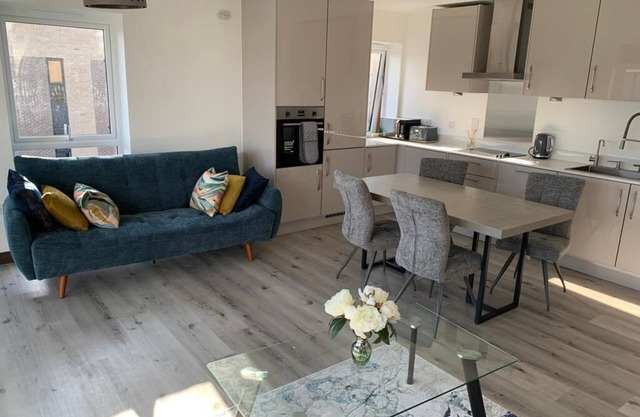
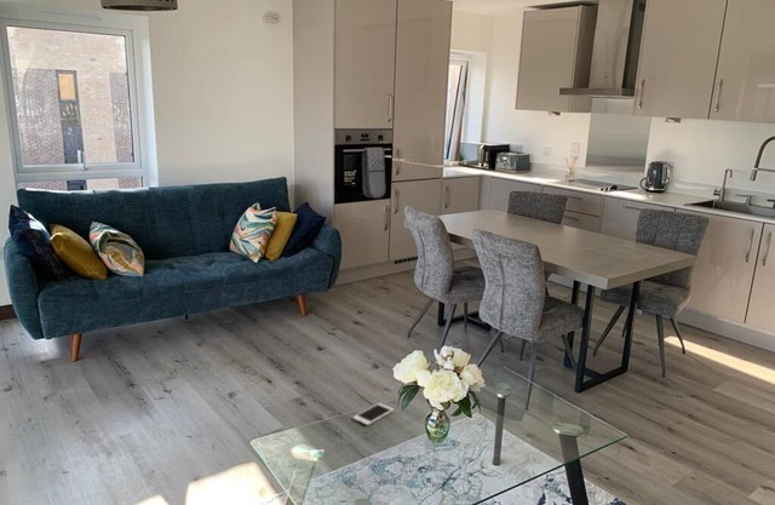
+ cell phone [351,402,395,426]
